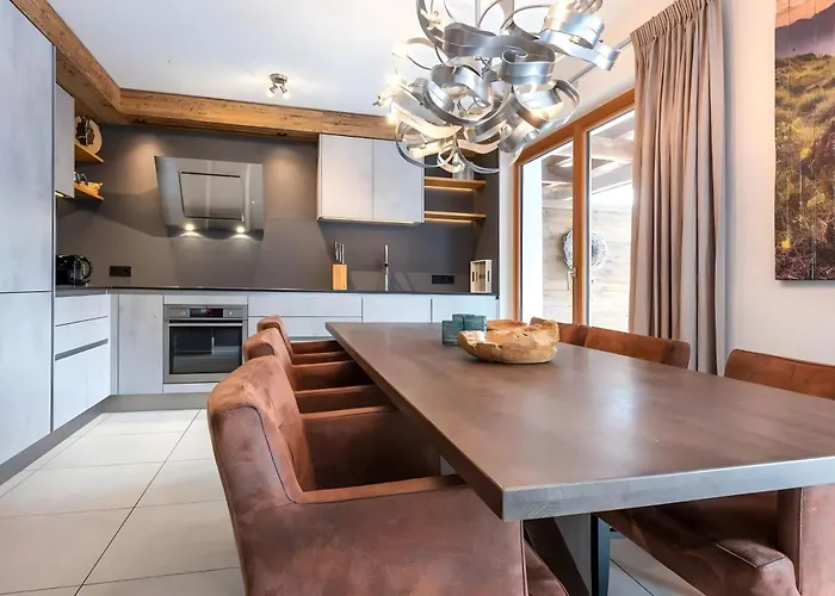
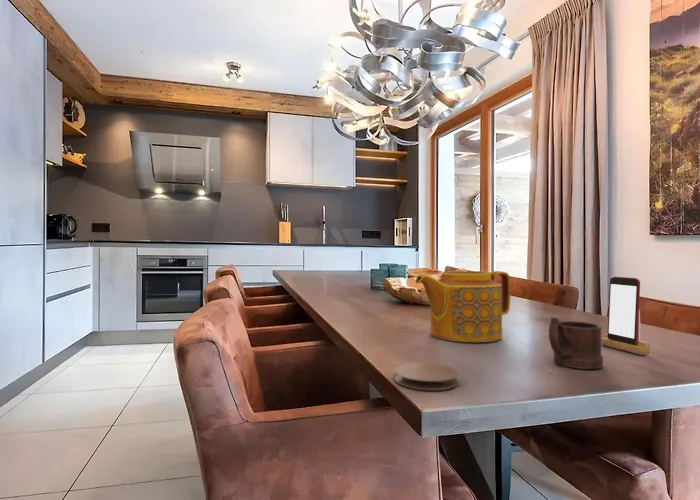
+ teapot [414,270,511,343]
+ smartphone [601,276,651,356]
+ coaster [394,362,460,391]
+ mug [548,316,604,370]
